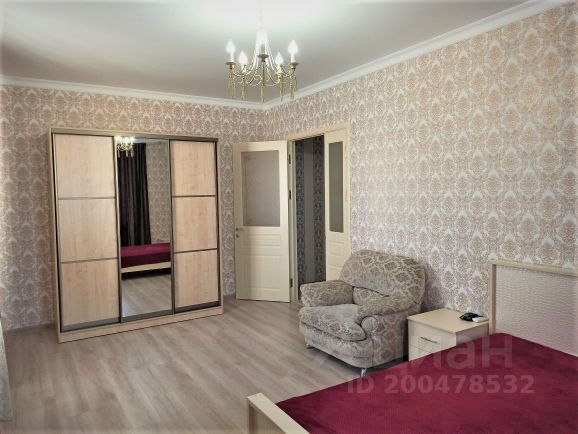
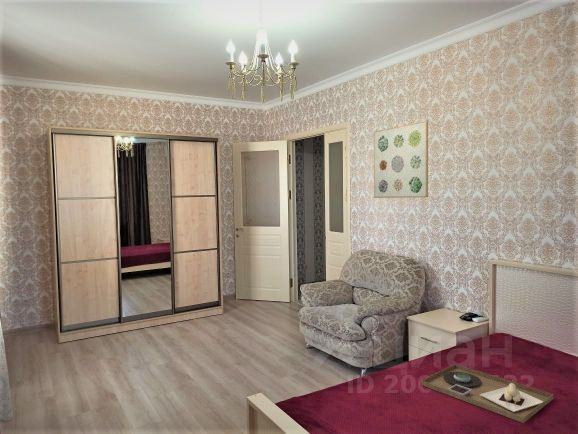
+ wall art [373,120,429,199]
+ platter [420,363,554,424]
